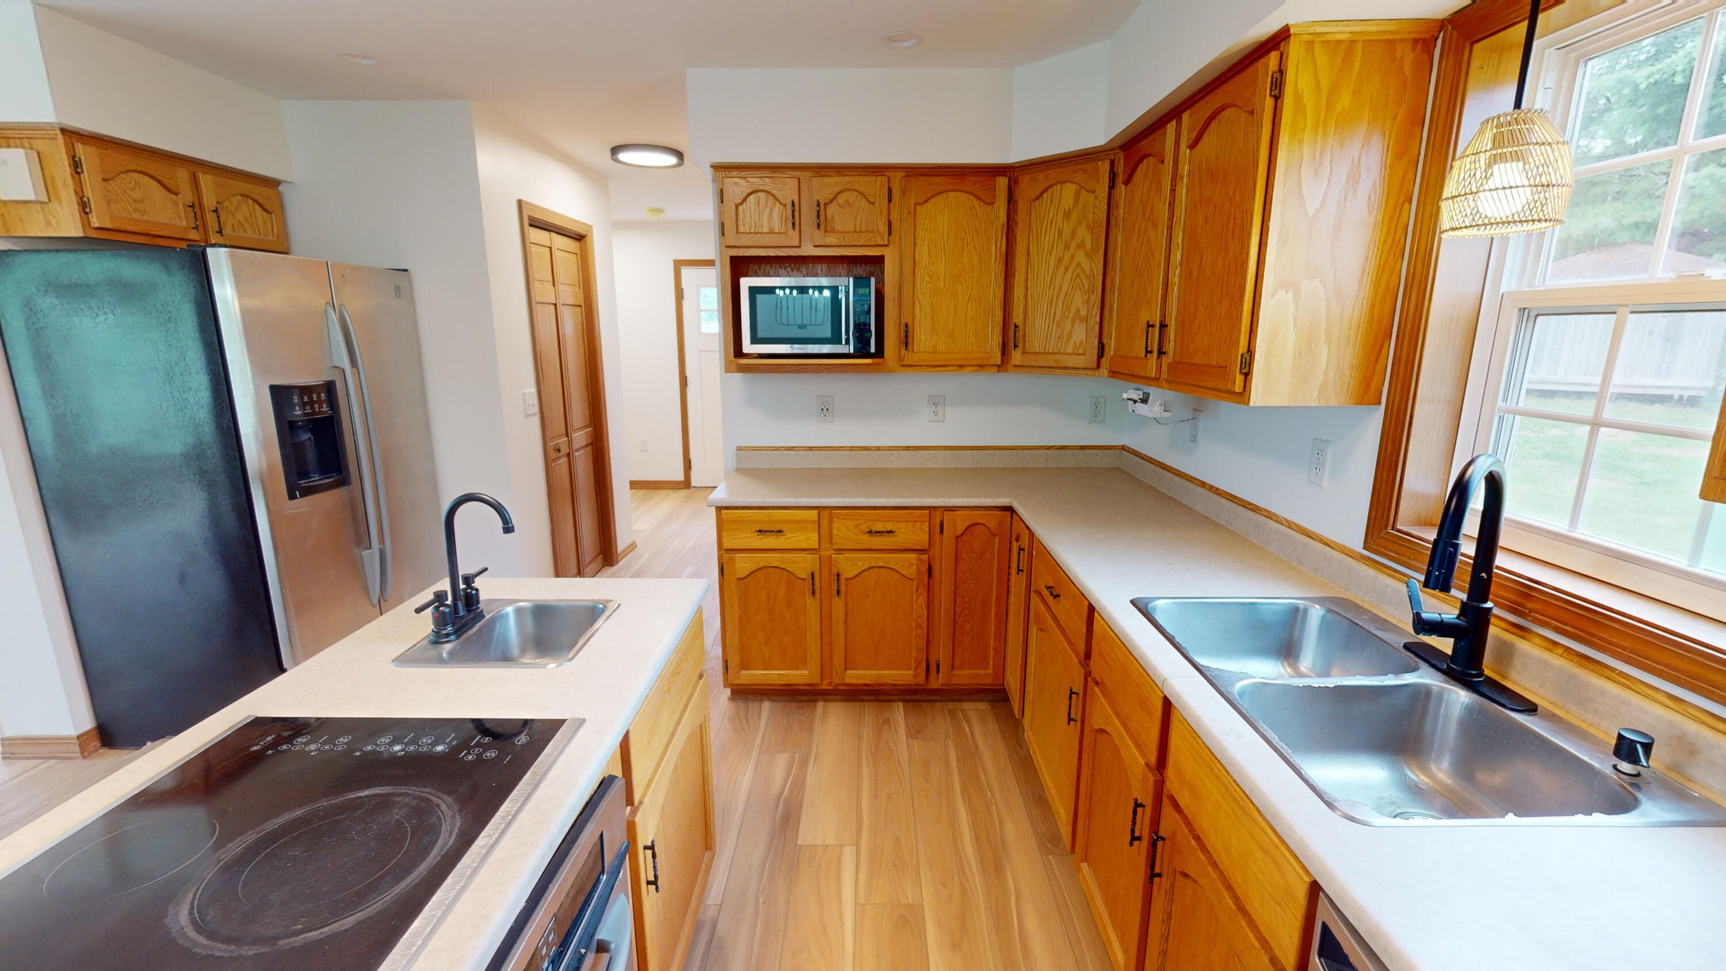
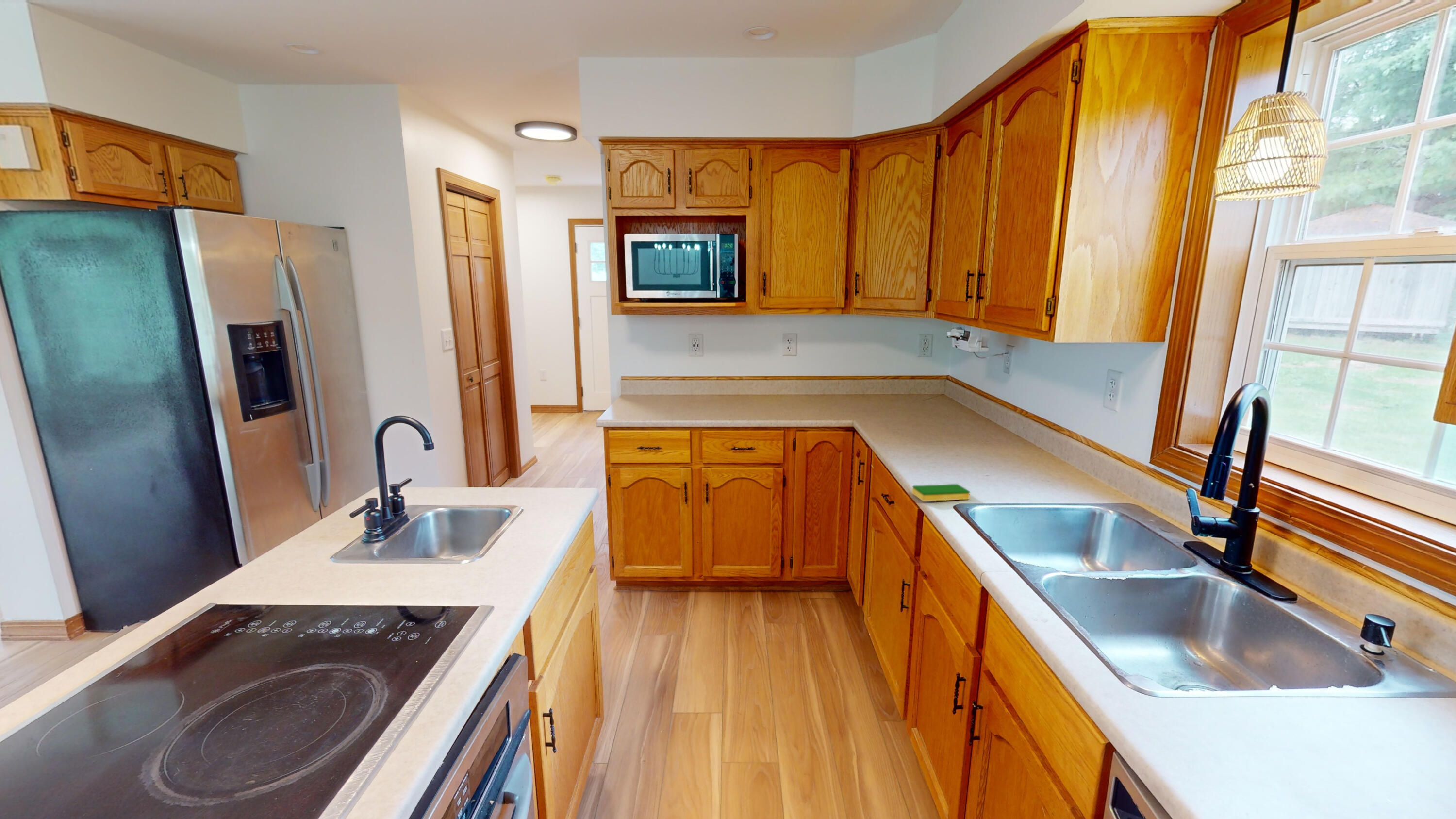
+ dish sponge [911,484,971,502]
